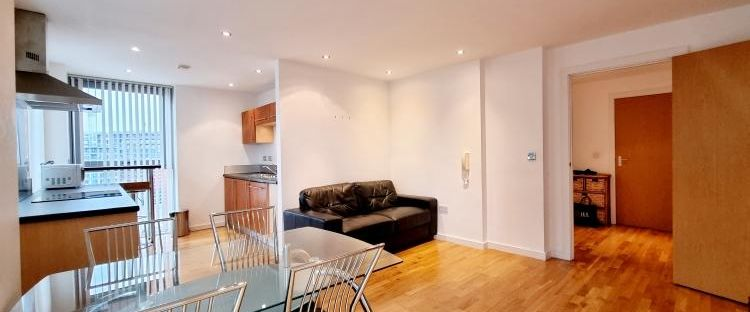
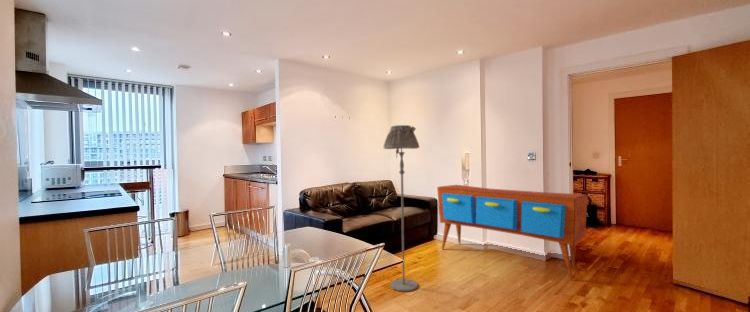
+ floor lamp [382,124,420,293]
+ sideboard [436,184,589,281]
